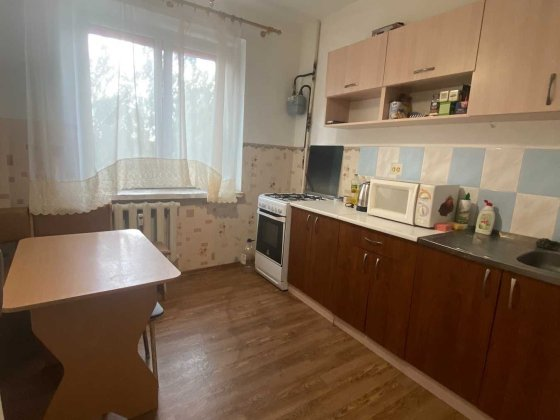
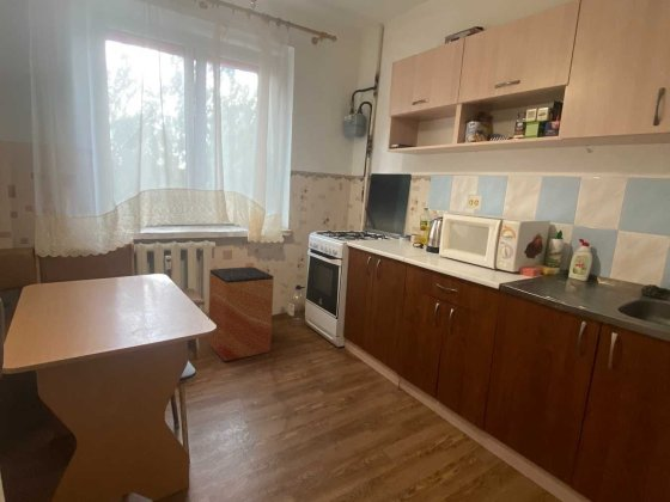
+ trash bin [207,265,275,362]
